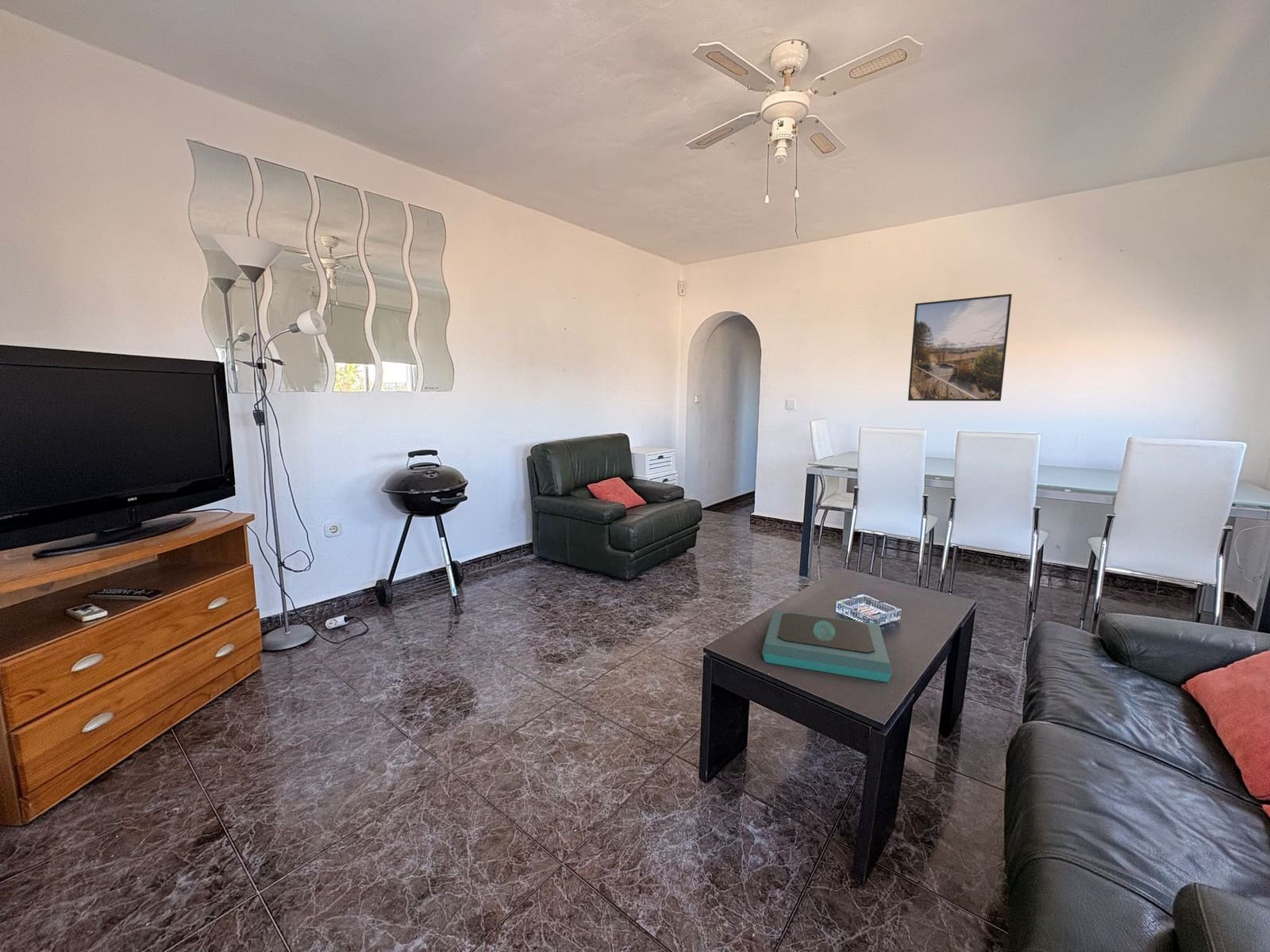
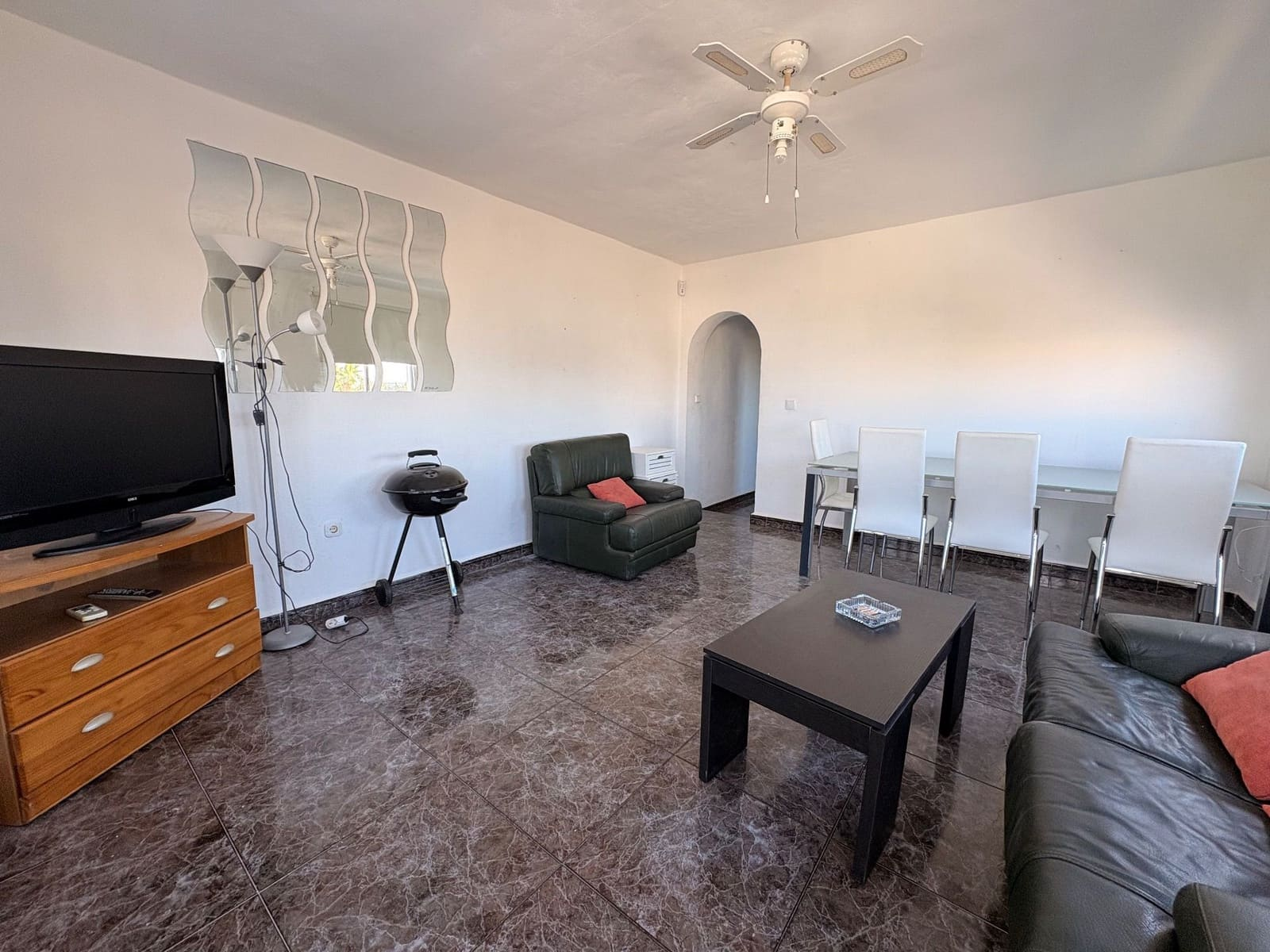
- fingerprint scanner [761,609,893,683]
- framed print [907,294,1013,401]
